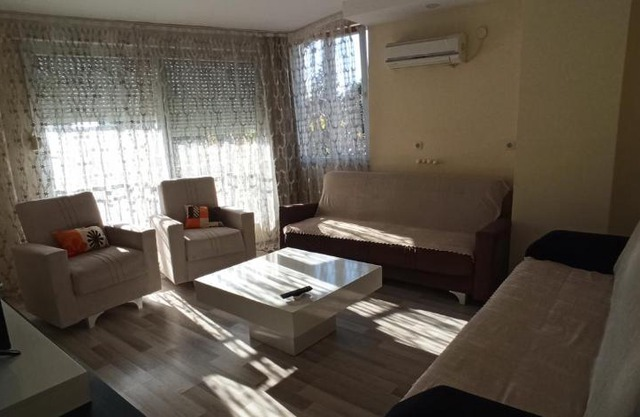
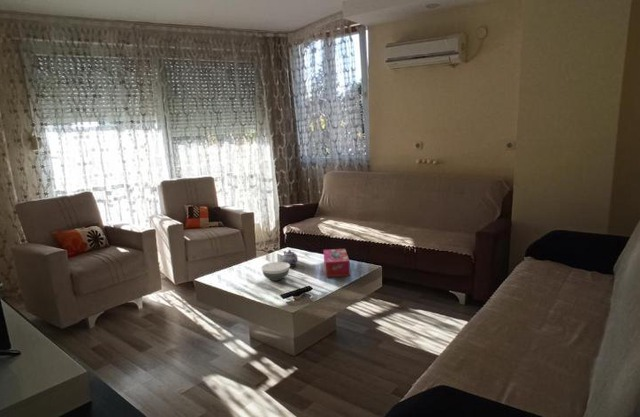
+ bowl [260,261,291,282]
+ tissue box [322,248,351,278]
+ teapot [281,249,299,267]
